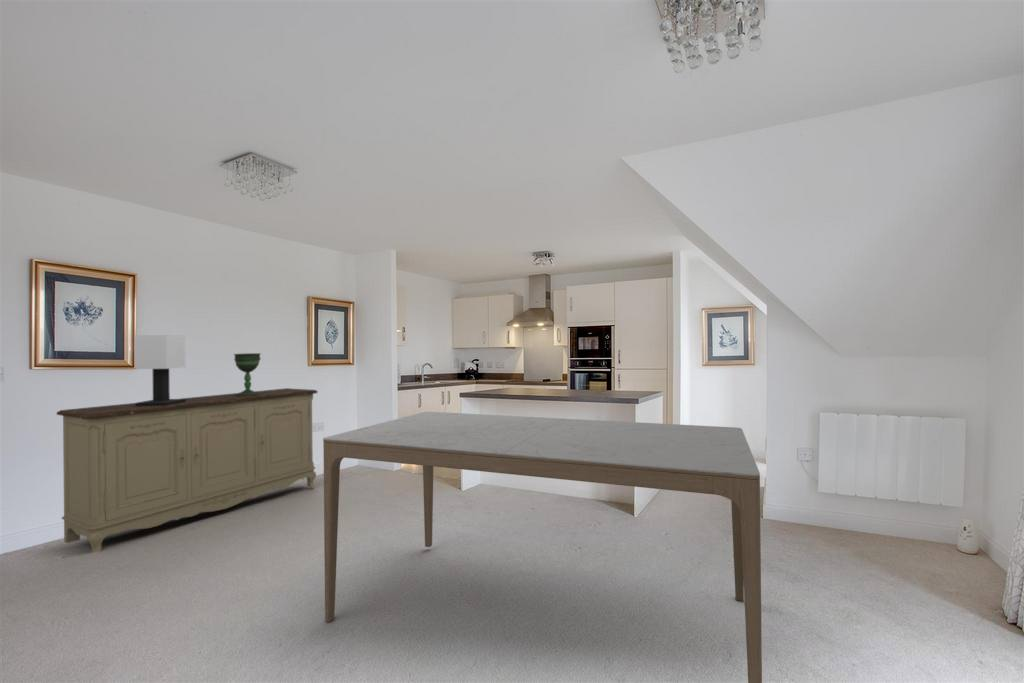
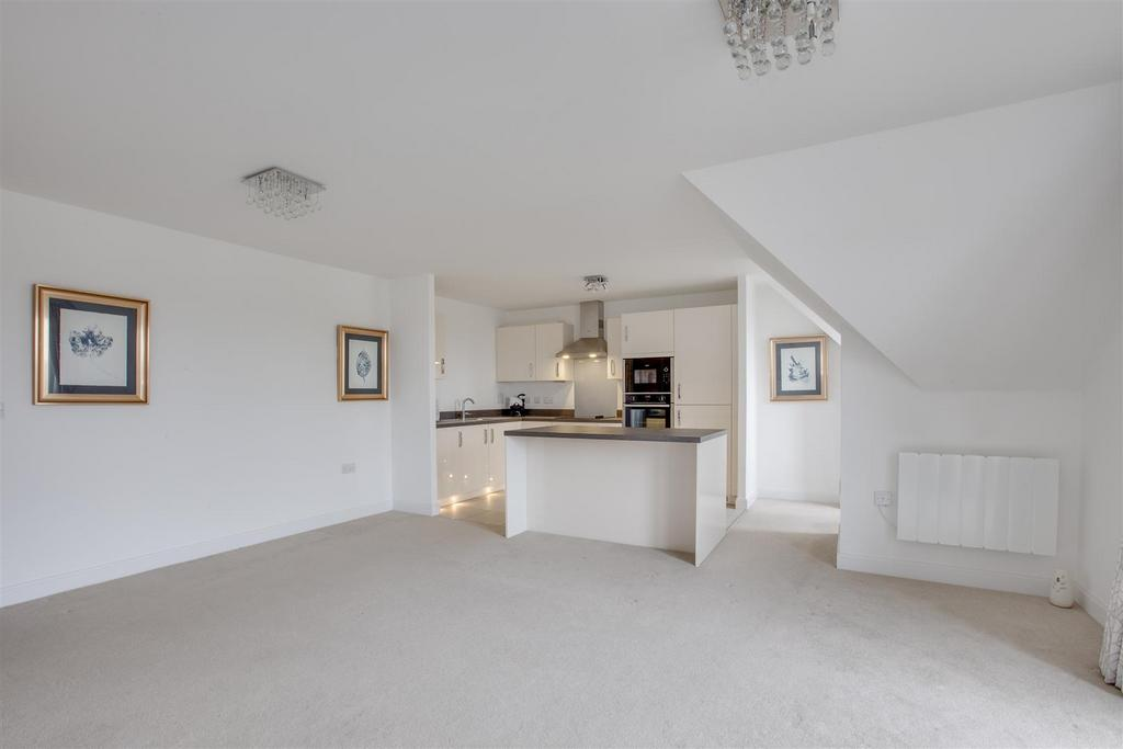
- dining table [322,411,763,683]
- sideboard [55,387,318,554]
- table lamp [134,334,186,406]
- chalice [232,352,262,396]
